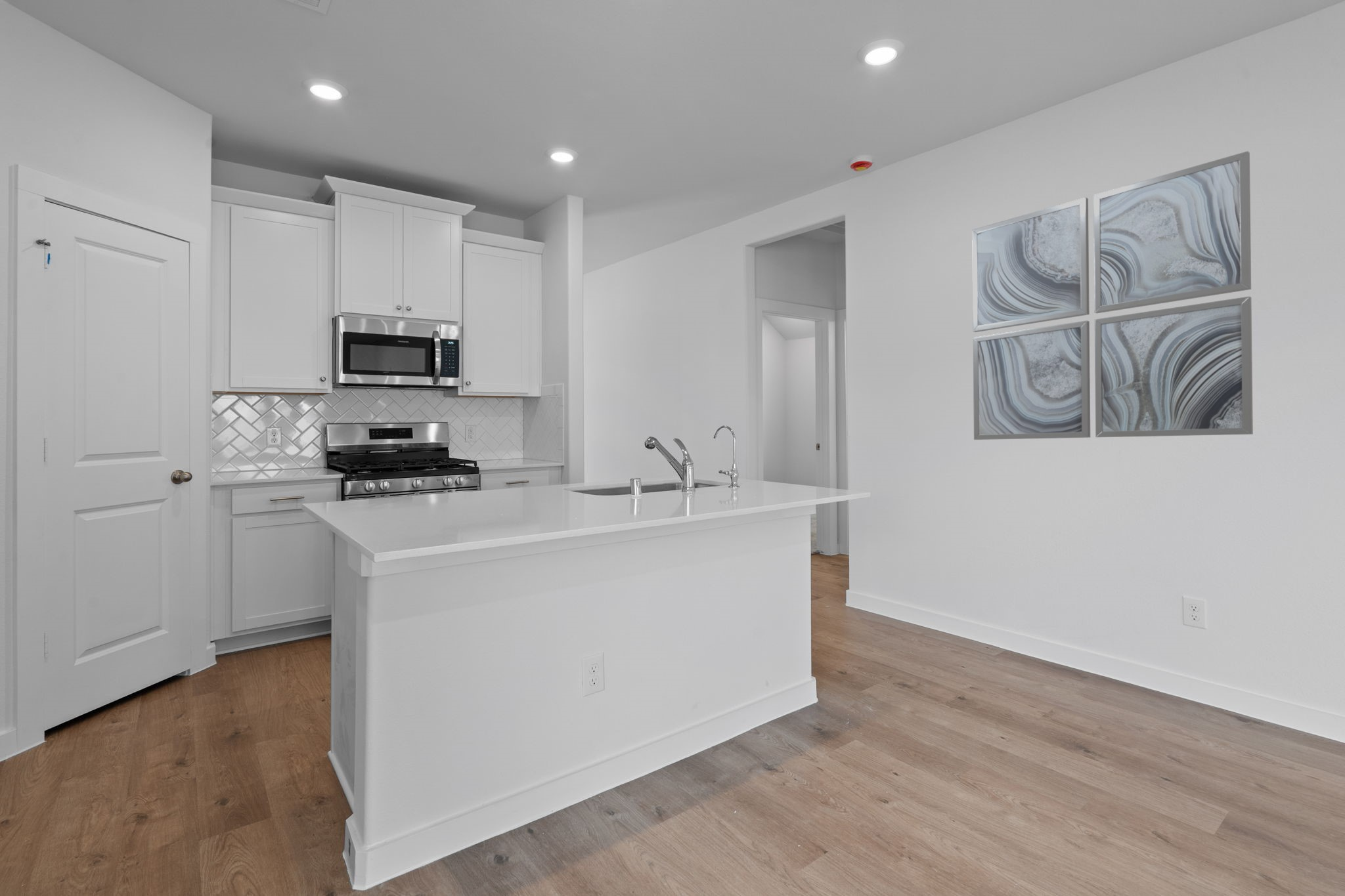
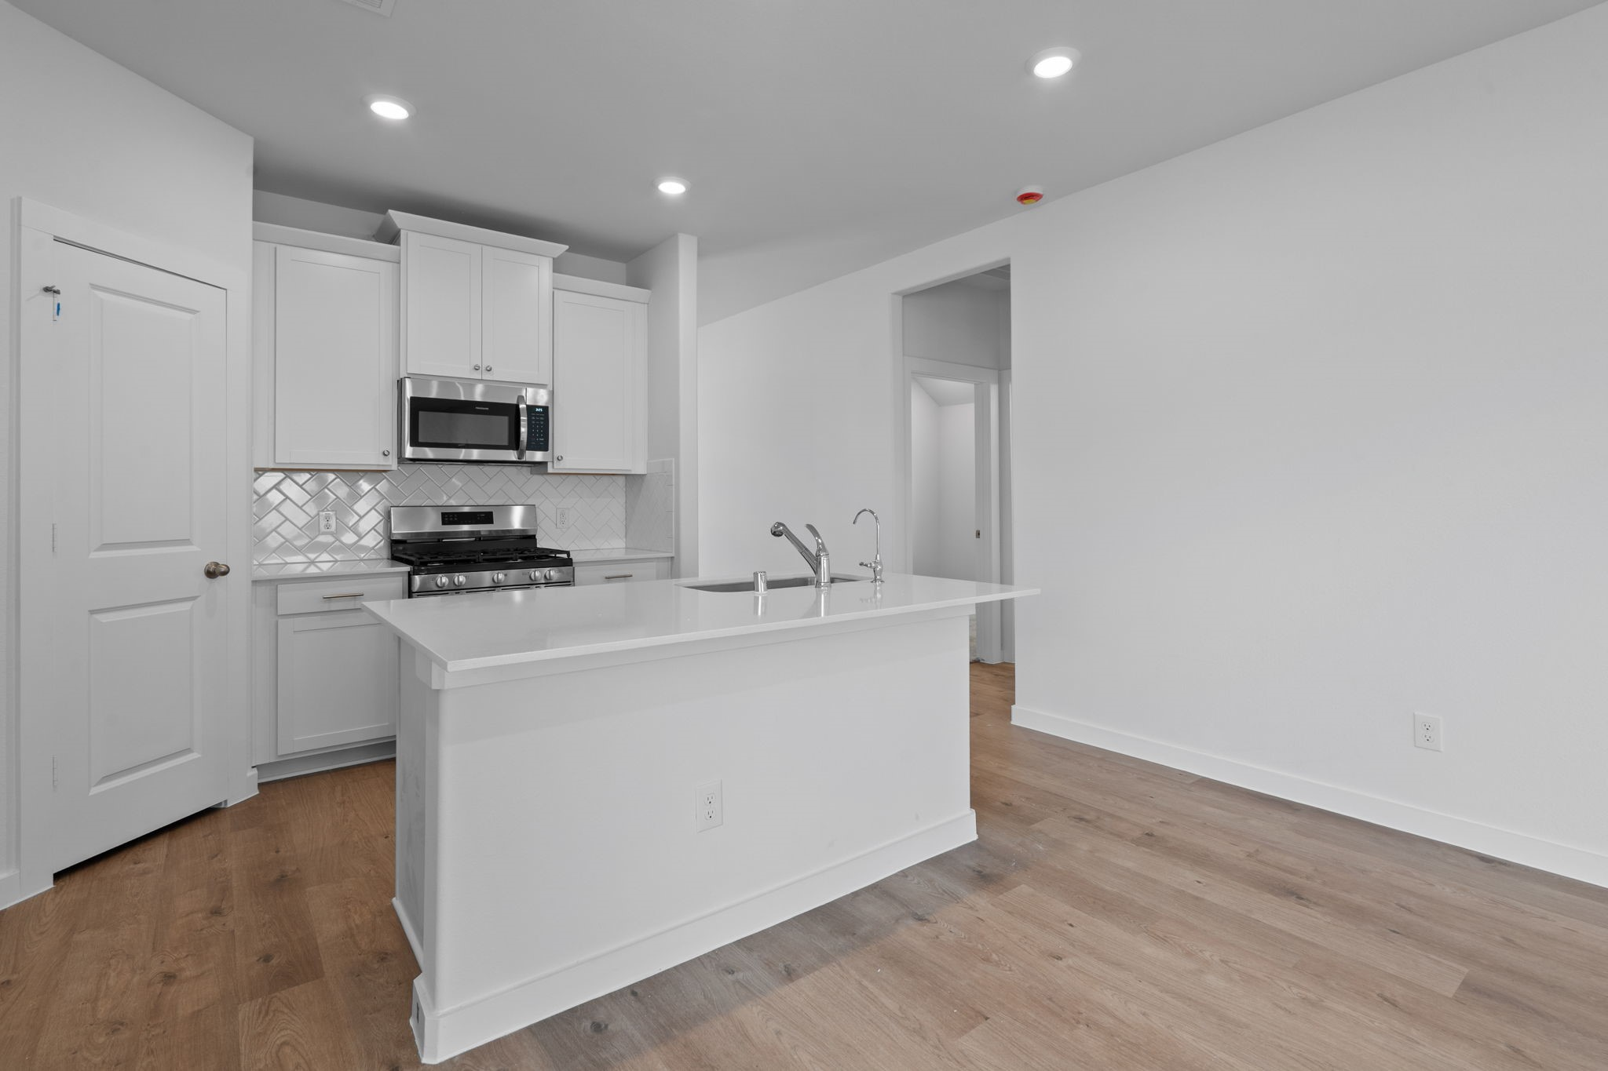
- wall art [971,150,1254,440]
